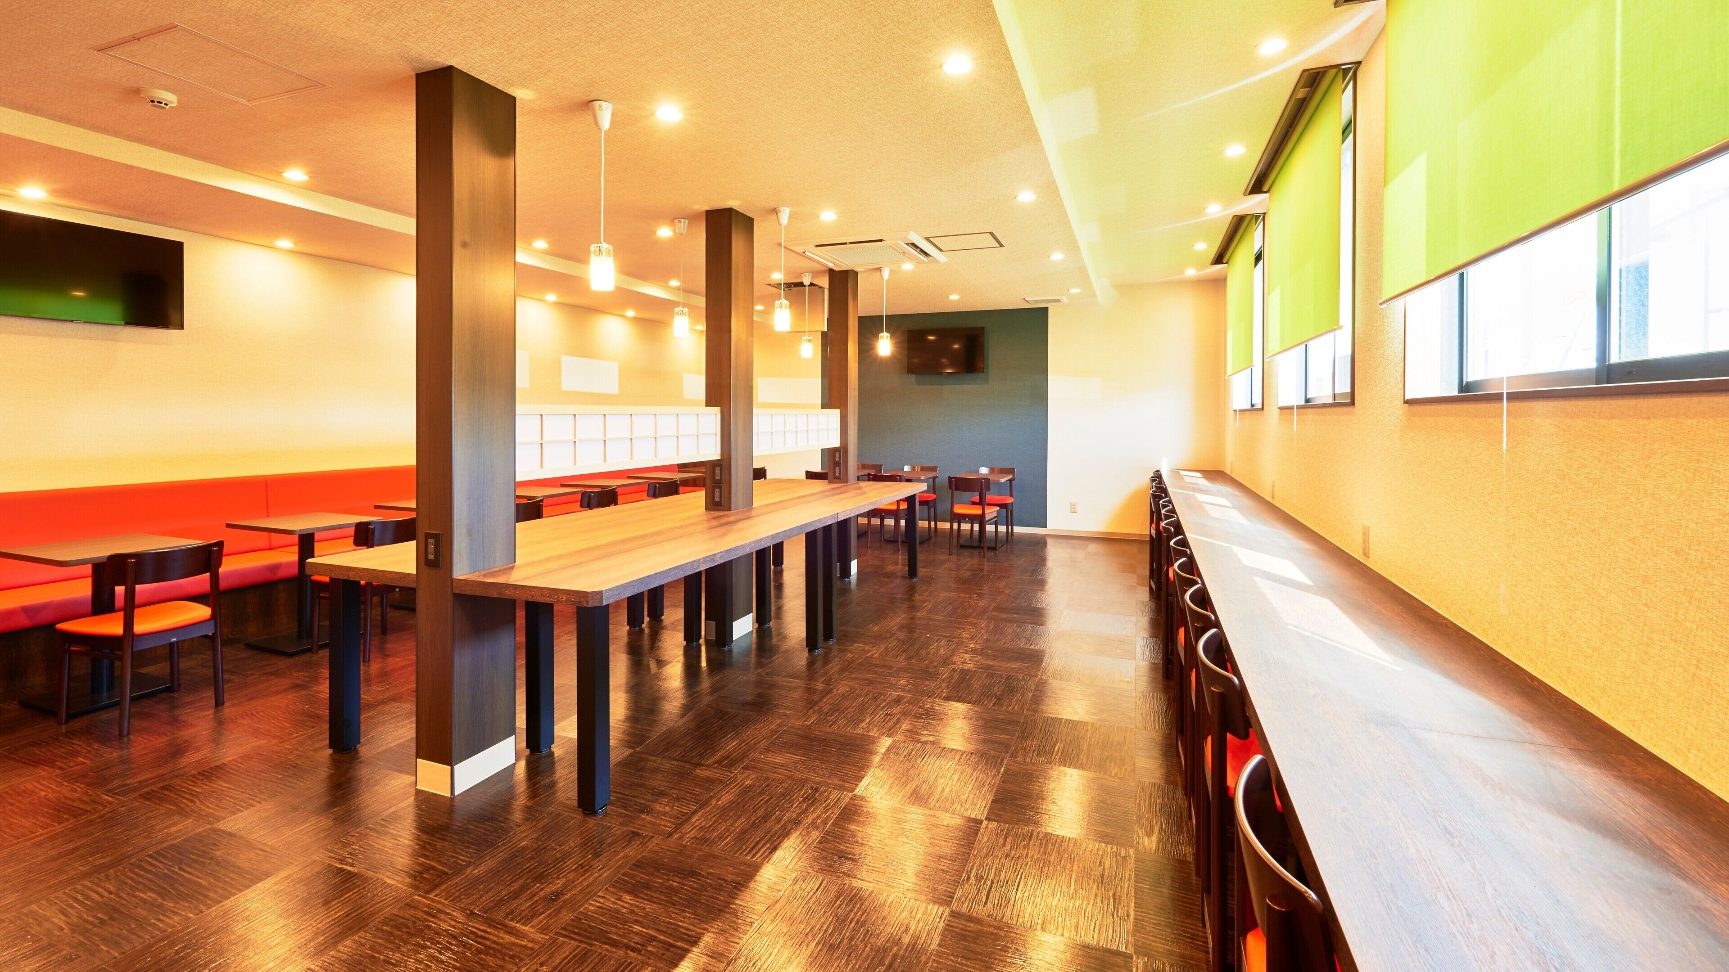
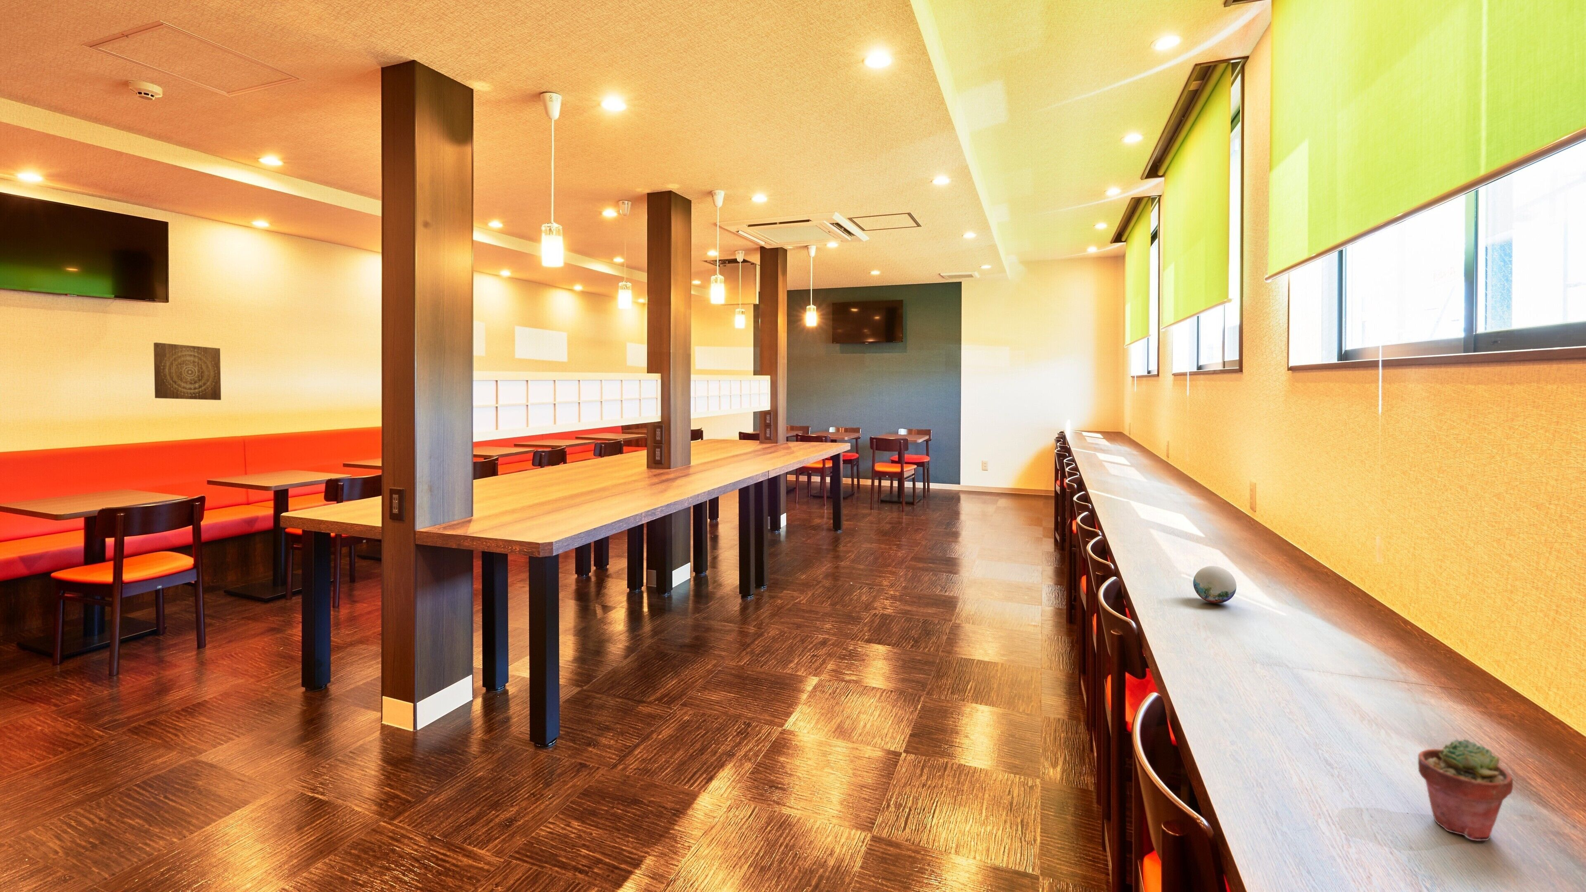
+ potted succulent [1417,738,1513,841]
+ decorative orb [1193,565,1237,603]
+ wall art [154,342,221,401]
